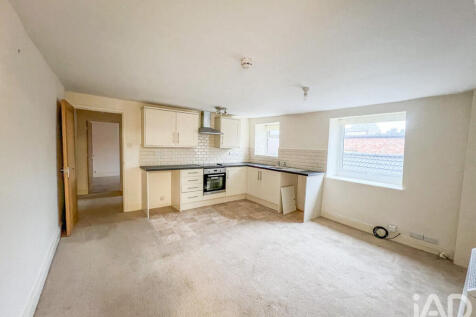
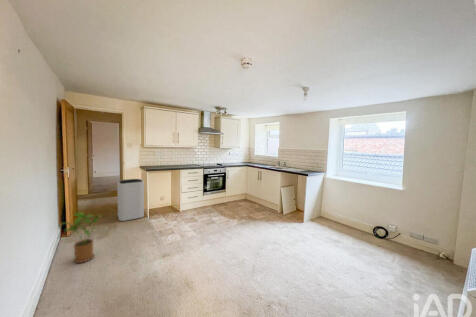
+ house plant [57,211,102,264]
+ trash can [116,178,145,222]
